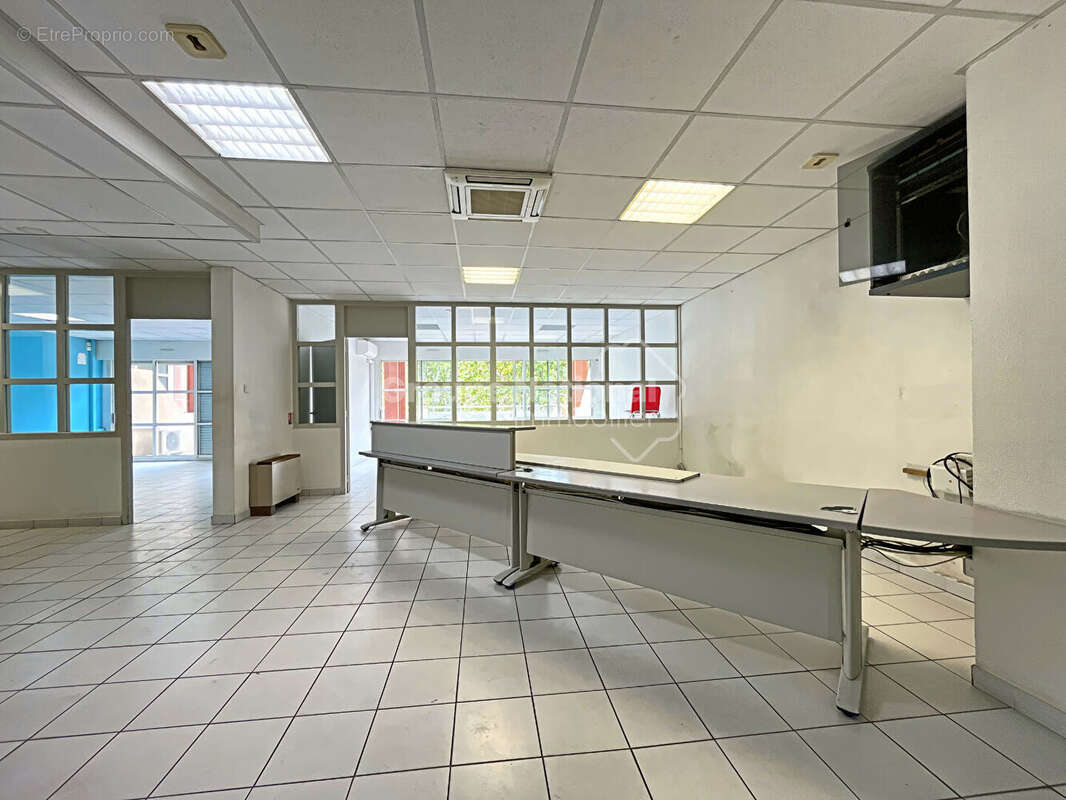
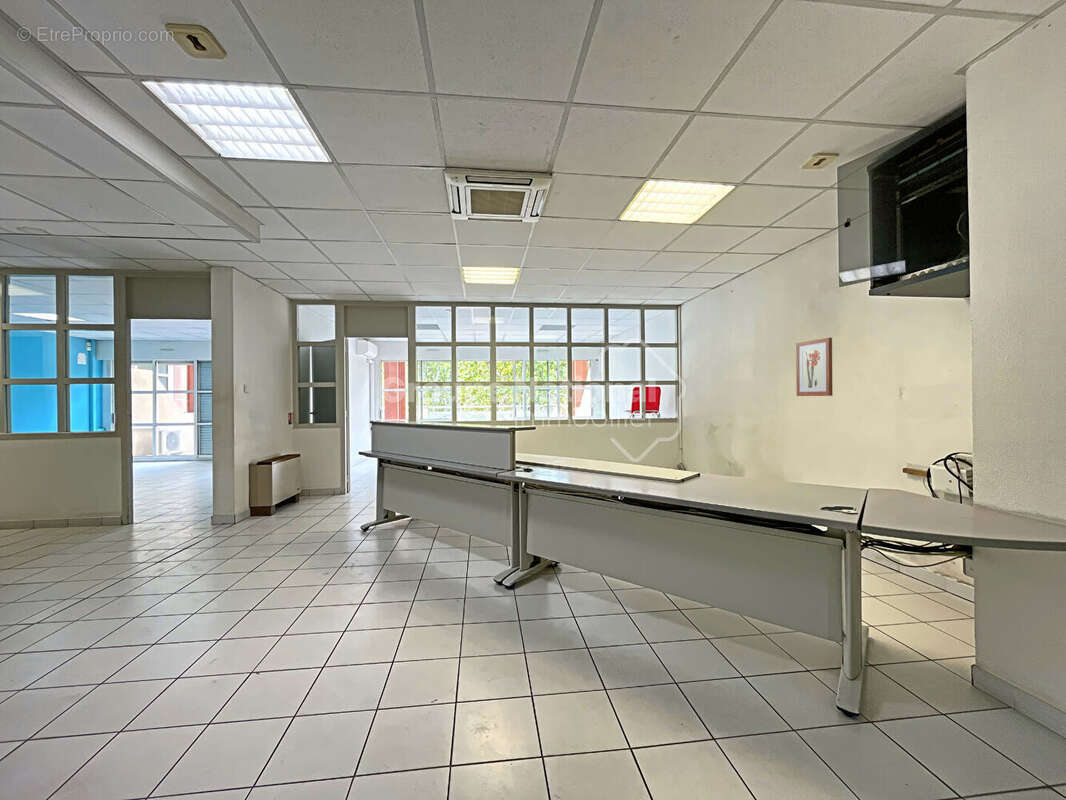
+ wall art [795,337,834,397]
